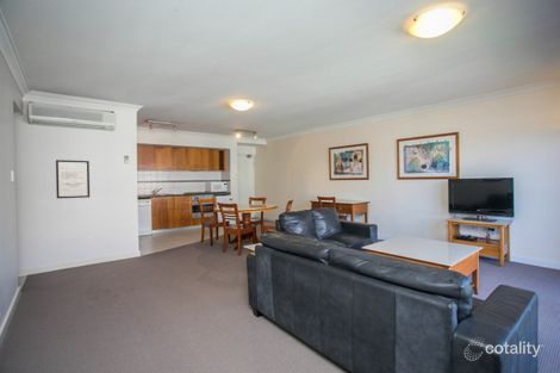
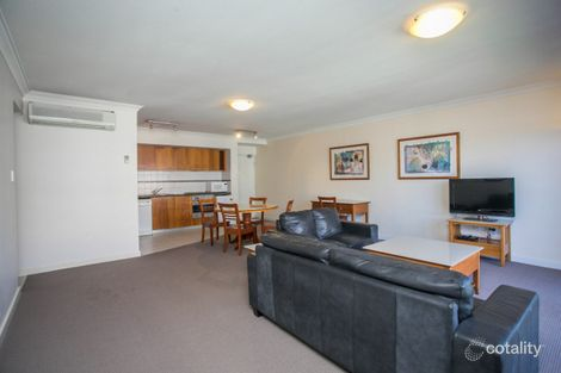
- wall art [55,158,91,199]
